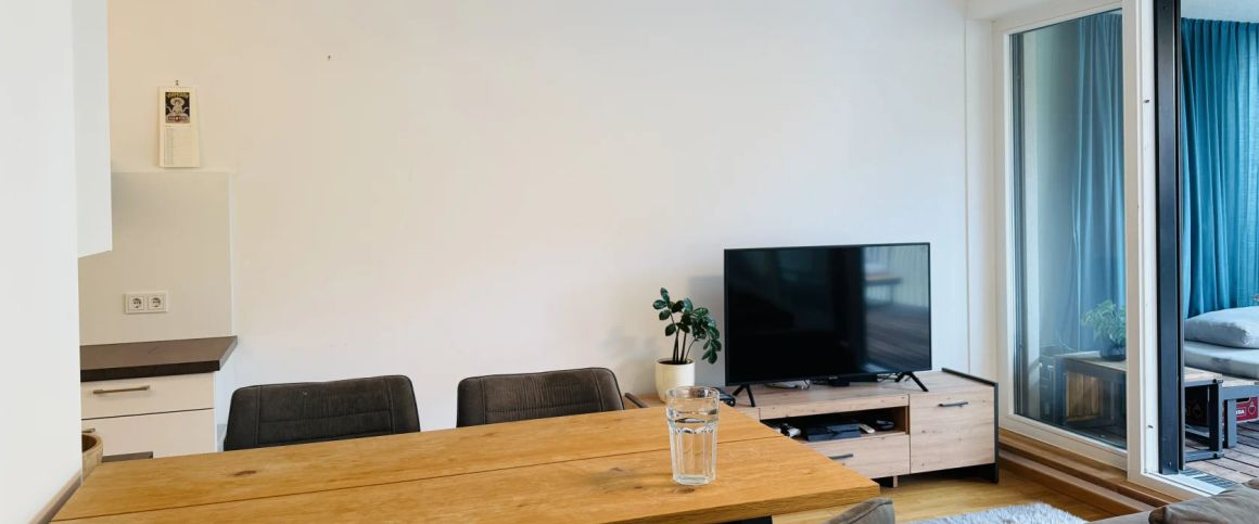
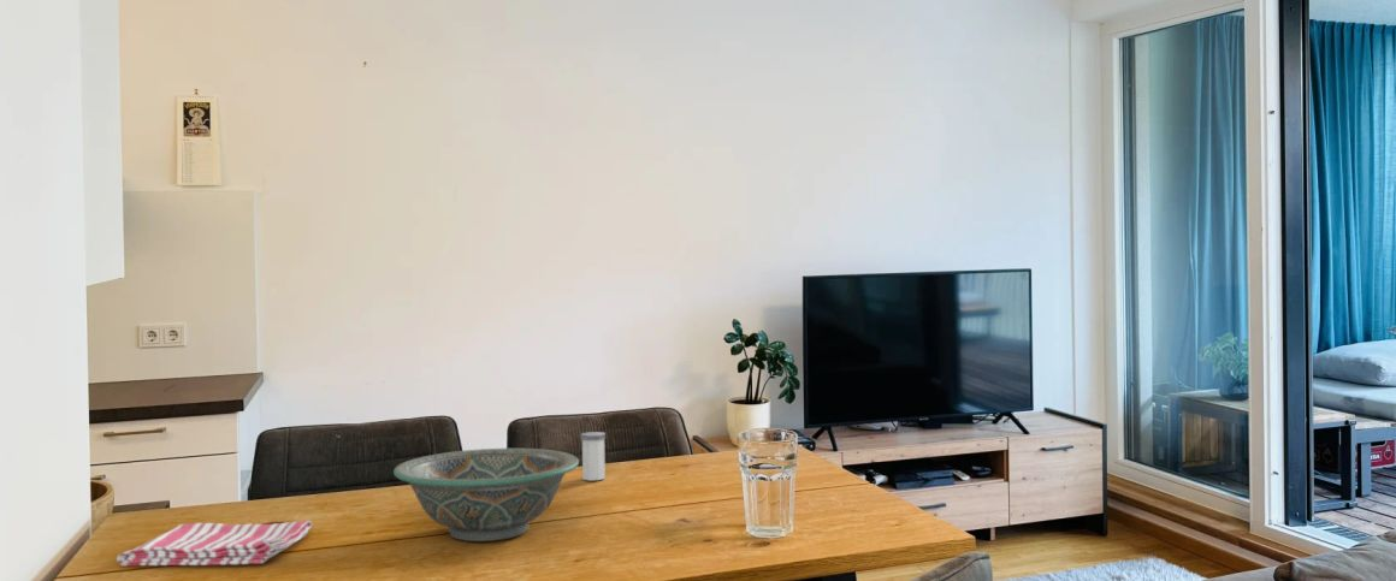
+ decorative bowl [392,447,580,543]
+ salt shaker [580,431,607,481]
+ dish towel [116,520,313,567]
